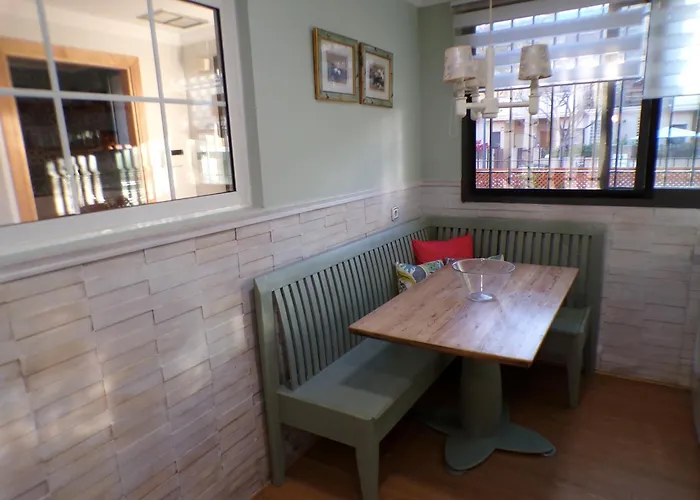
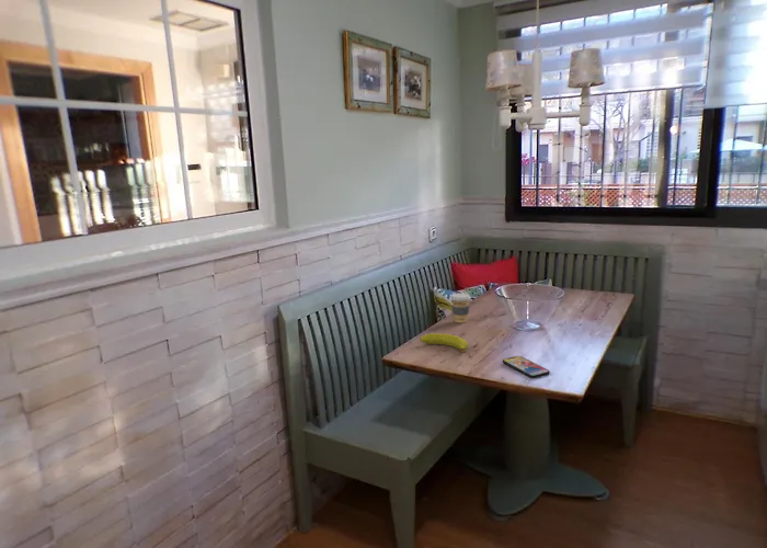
+ fruit [420,332,469,354]
+ smartphone [502,355,551,379]
+ coffee cup [449,293,472,324]
